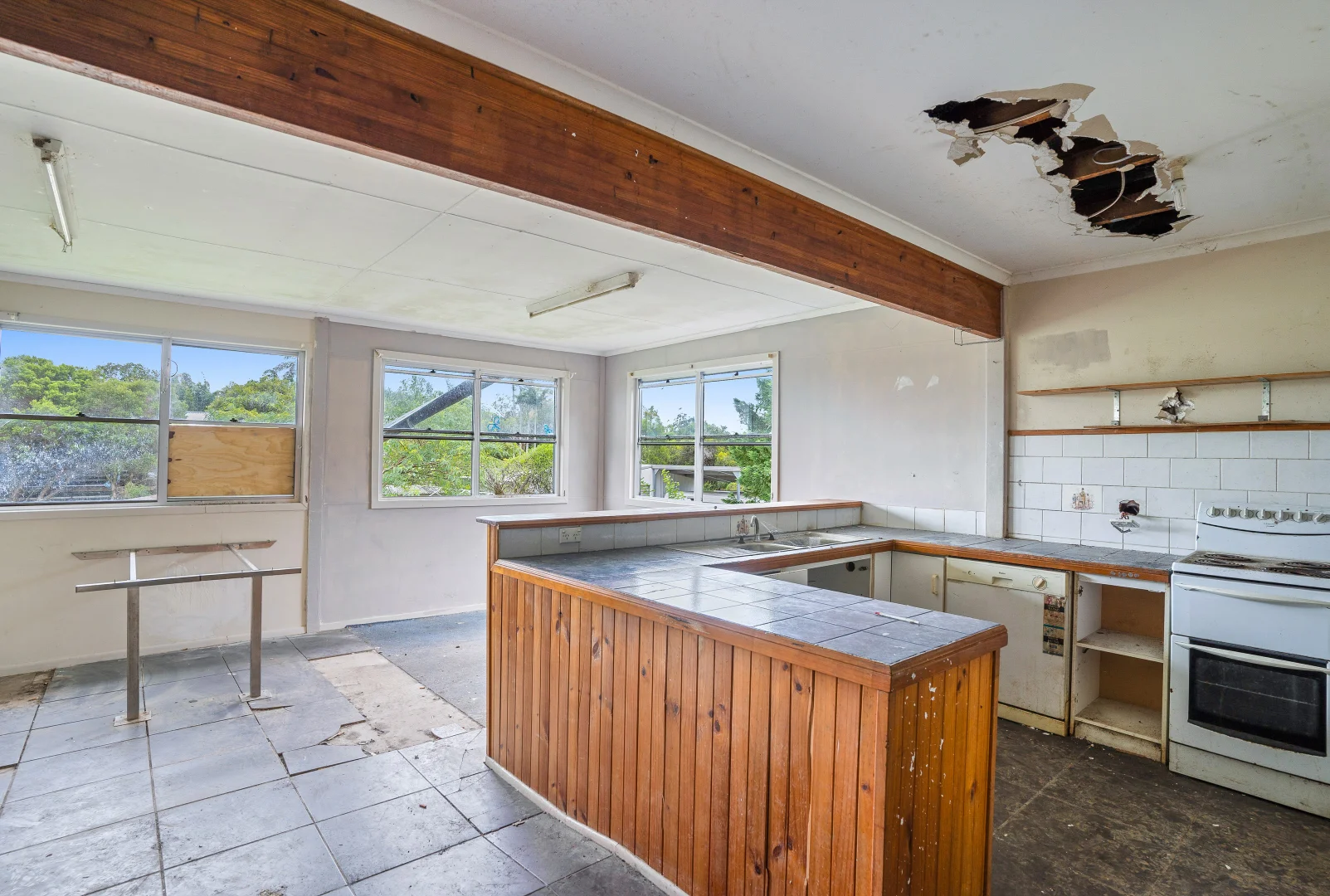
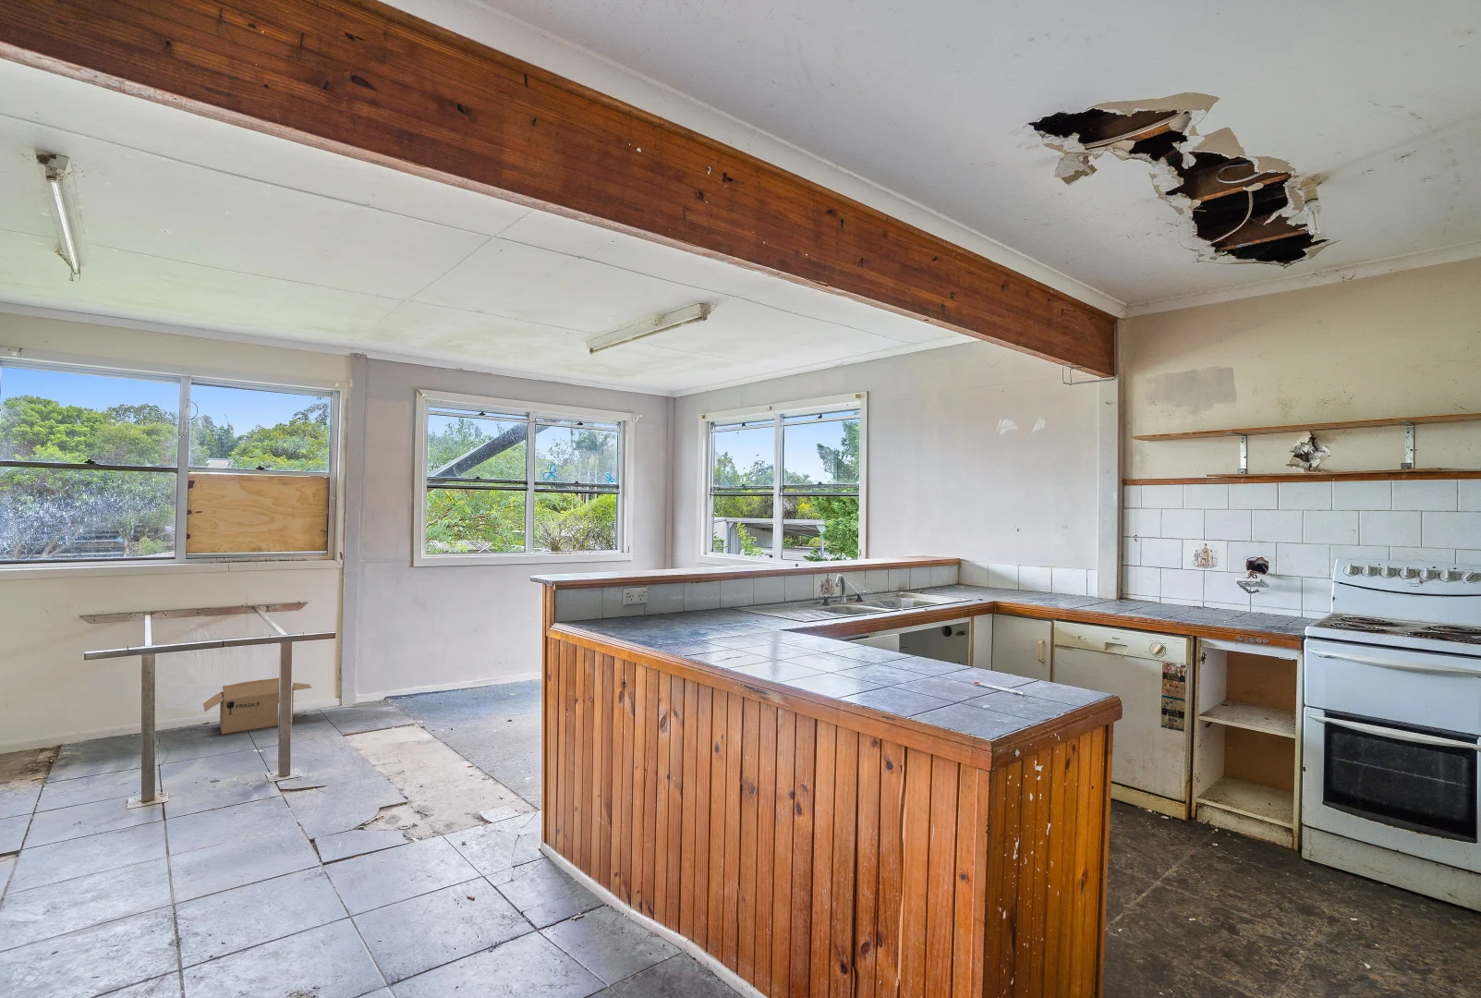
+ cardboard box [203,677,312,735]
